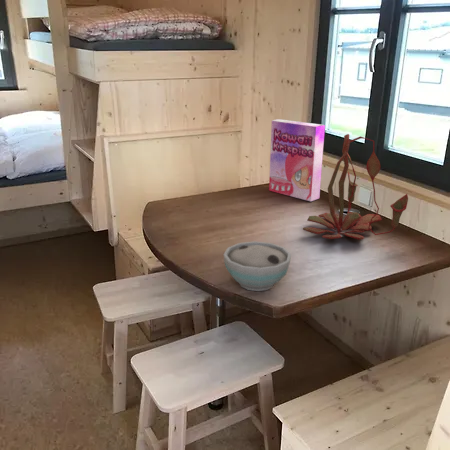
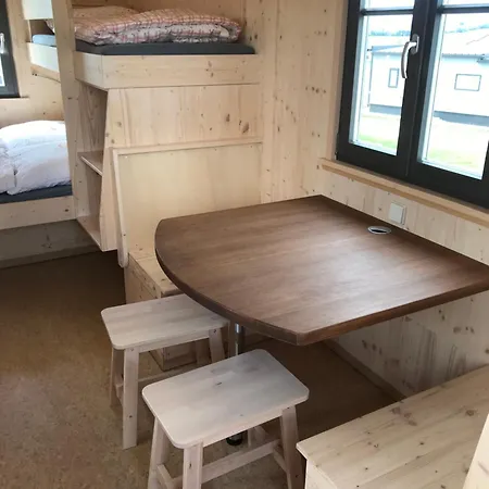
- cereal box [268,118,326,202]
- plant [302,133,409,241]
- bowl [223,240,292,292]
